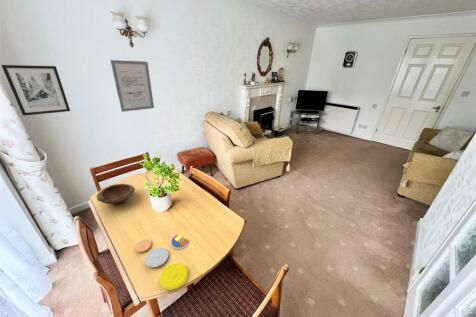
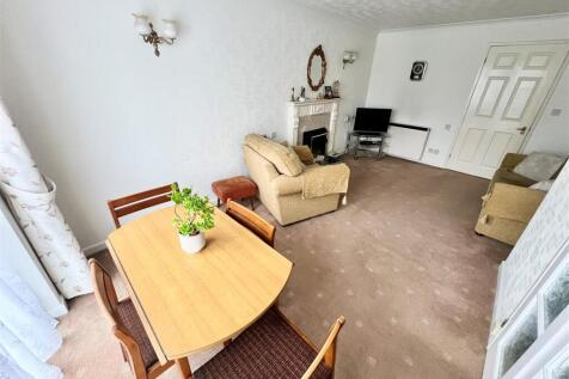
- bowl [95,183,136,206]
- wall art [110,59,155,113]
- wall art [0,64,71,117]
- plate [134,233,191,291]
